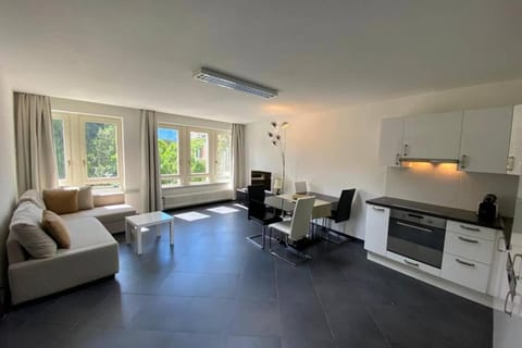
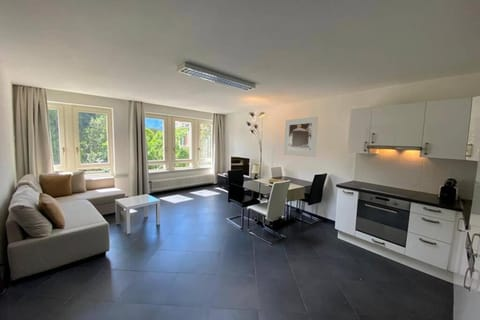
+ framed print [283,116,319,158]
